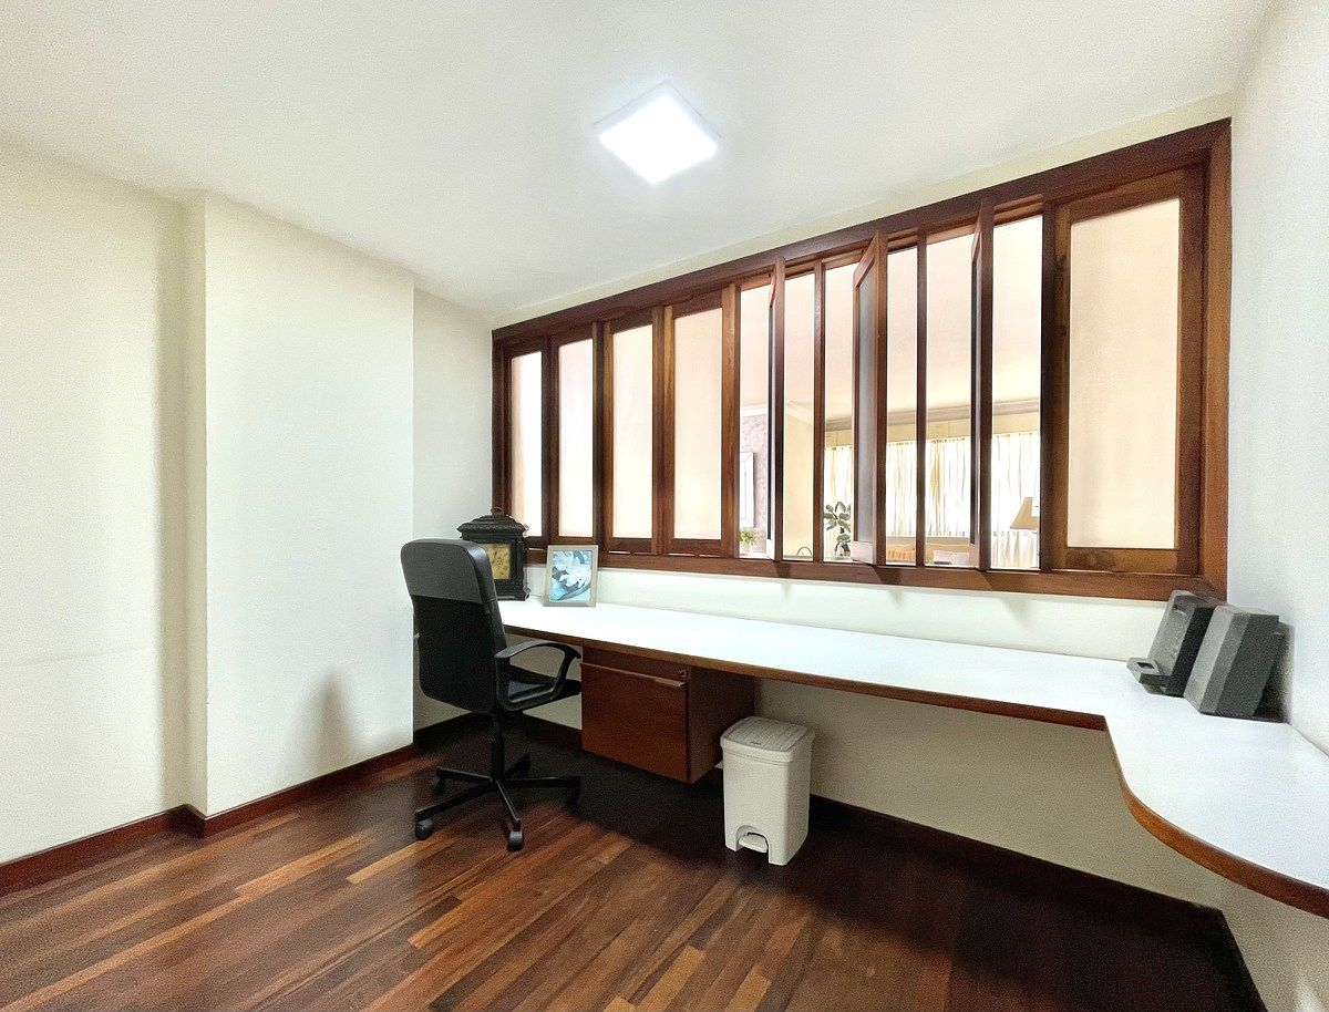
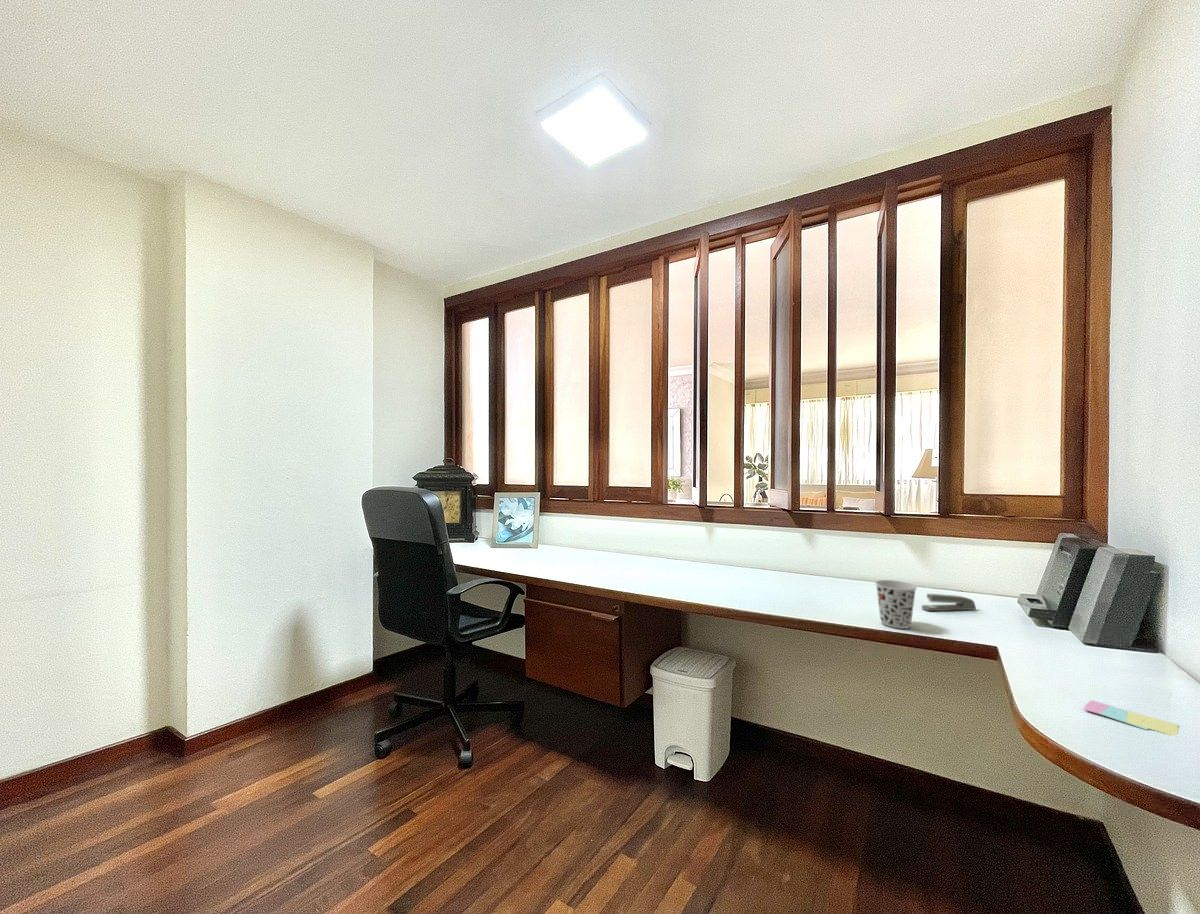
+ stapler [921,593,977,612]
+ cup [874,579,918,630]
+ sticky notes [1082,699,1179,737]
